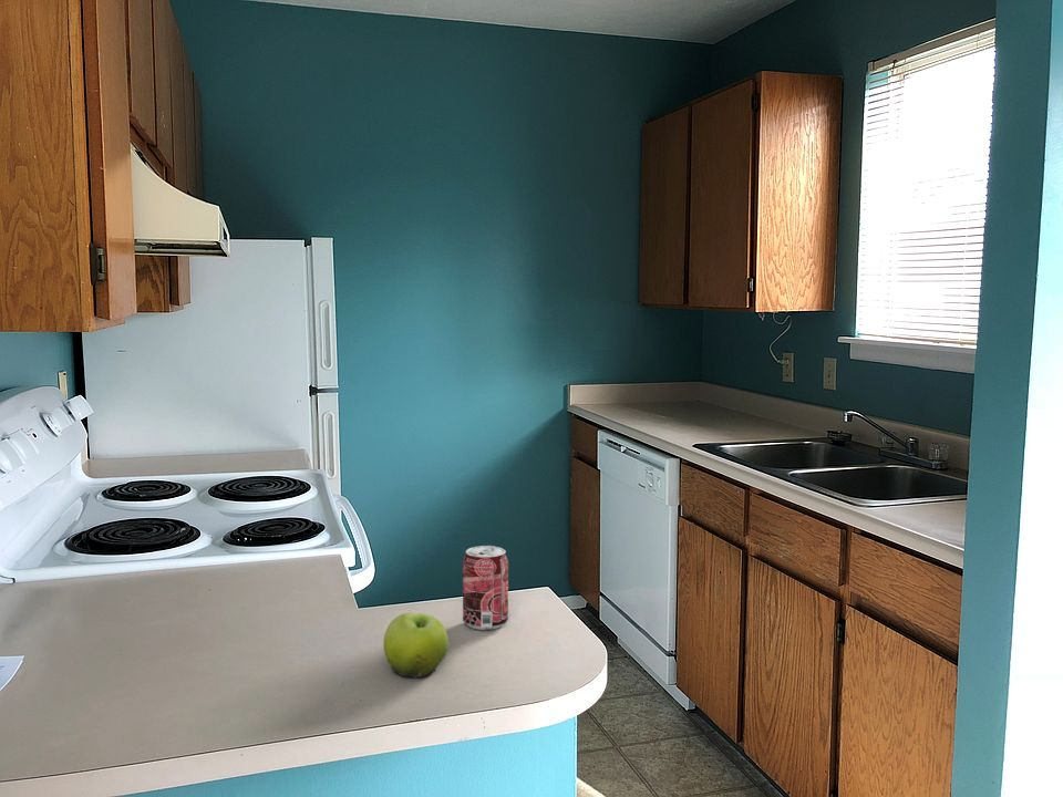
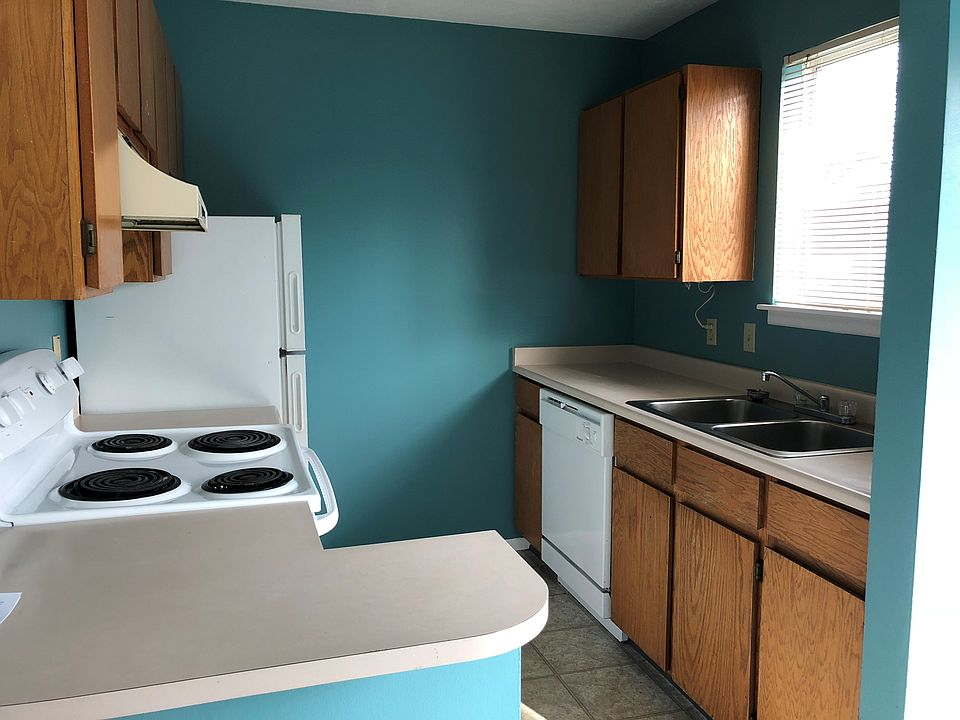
- beverage can [462,545,509,631]
- fruit [382,611,450,679]
